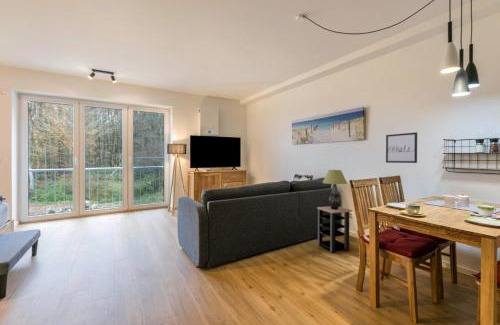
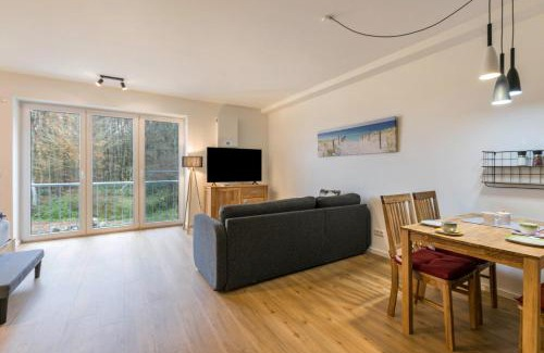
- table lamp [321,169,348,210]
- side table [316,206,353,254]
- wall art [385,131,418,164]
